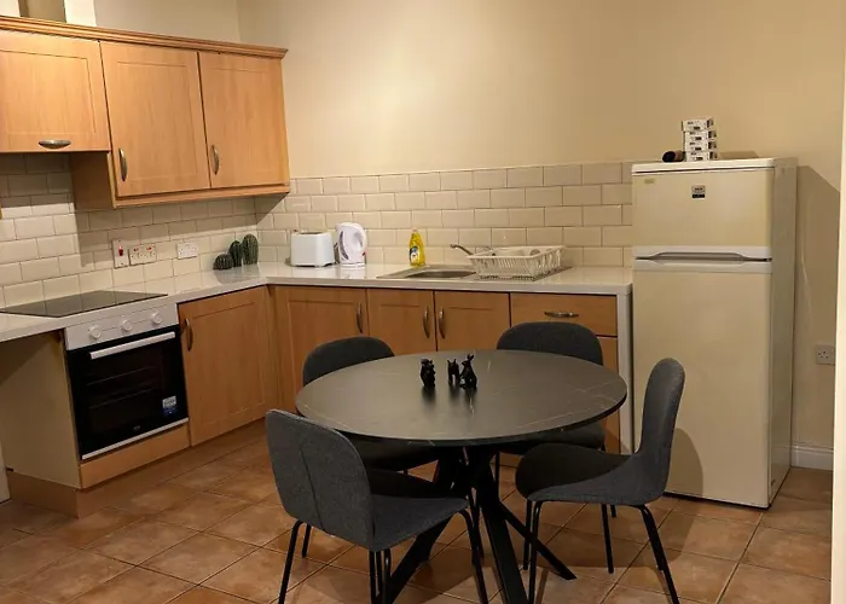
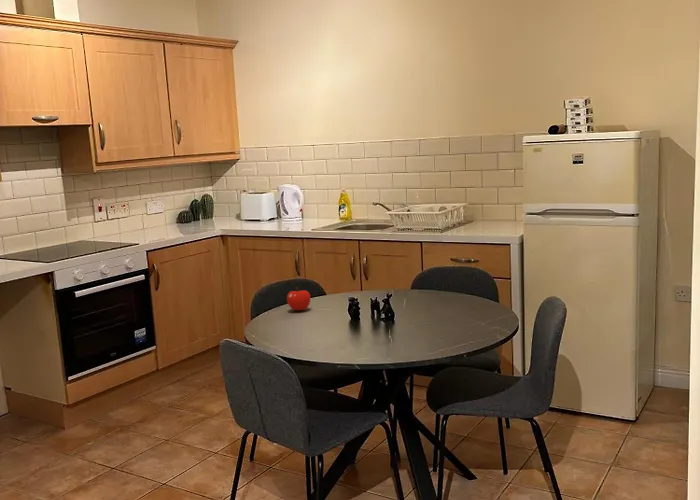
+ fruit [286,286,311,311]
